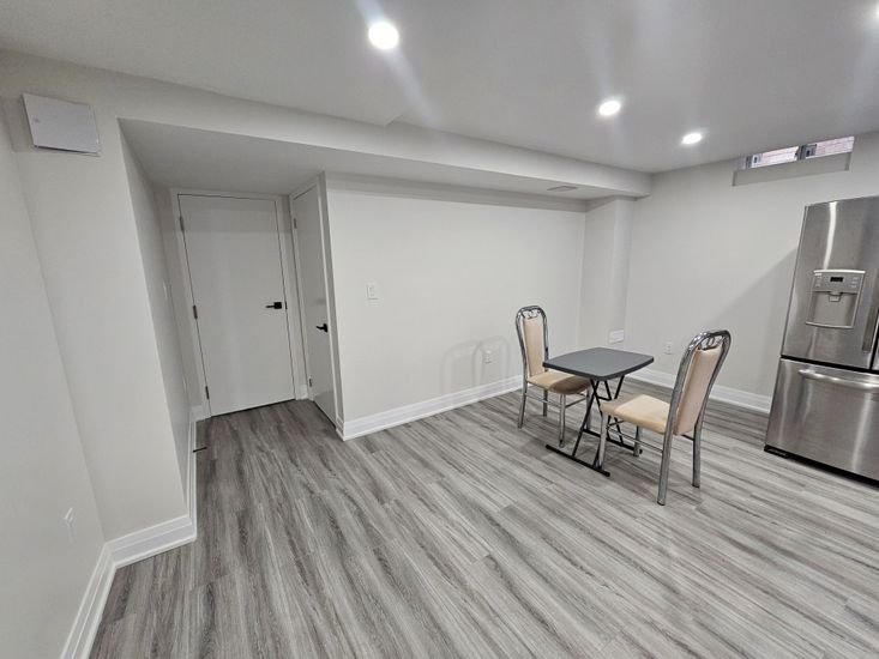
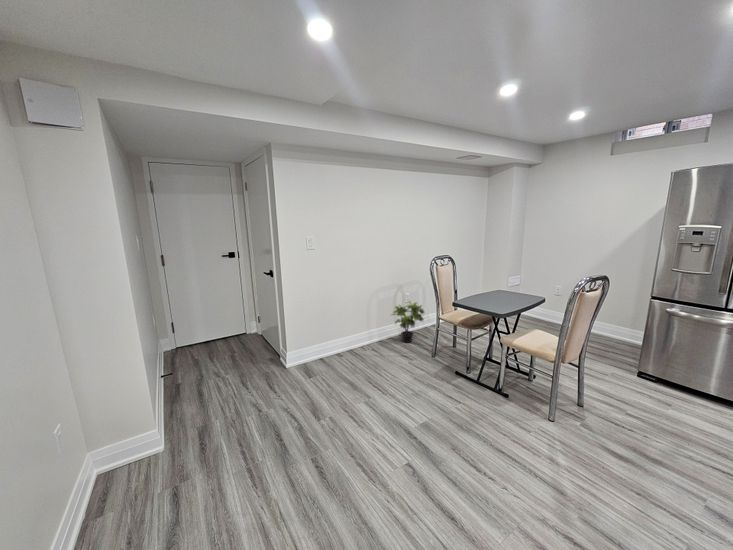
+ potted plant [390,299,426,344]
